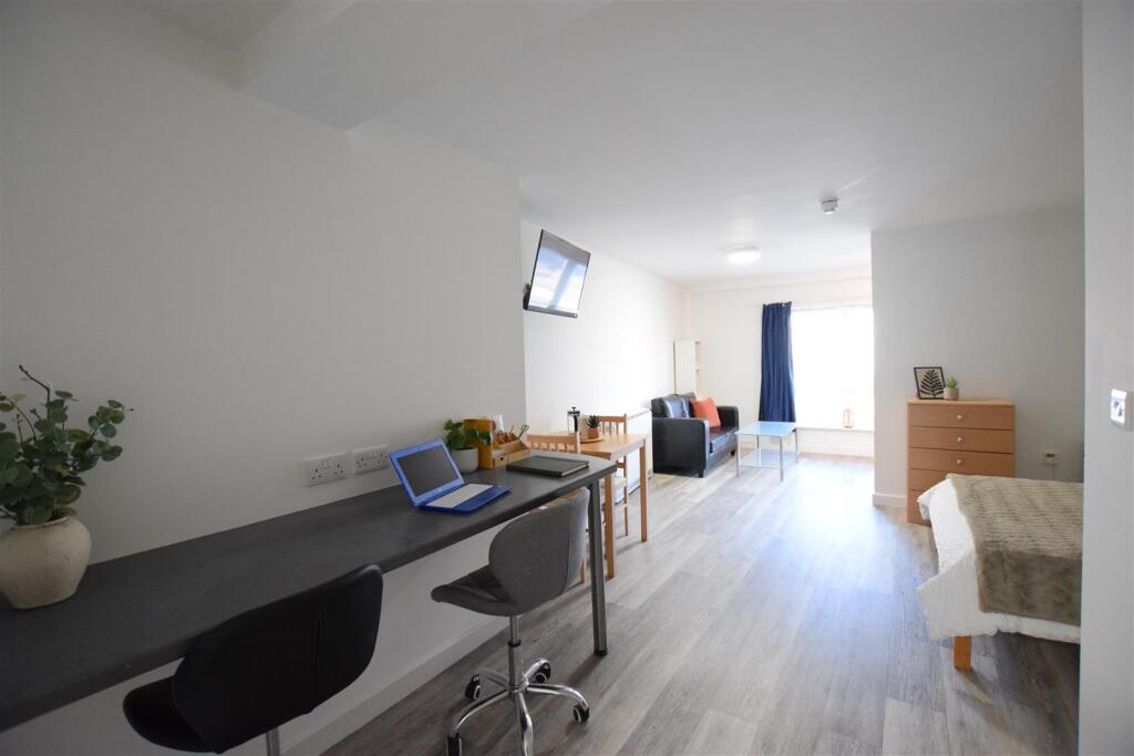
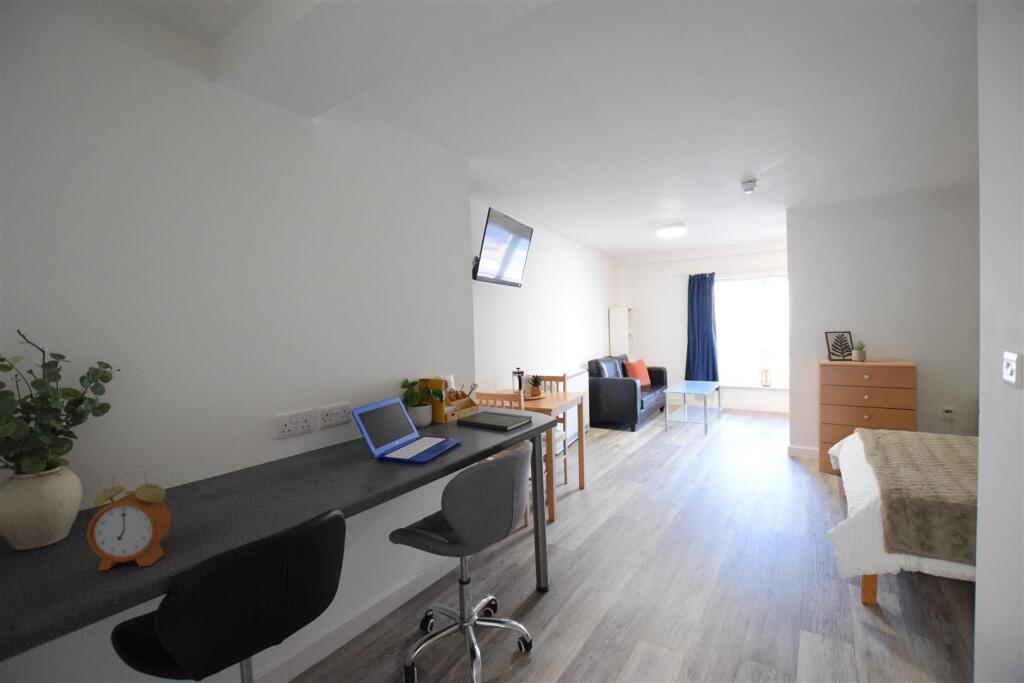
+ alarm clock [86,470,172,572]
